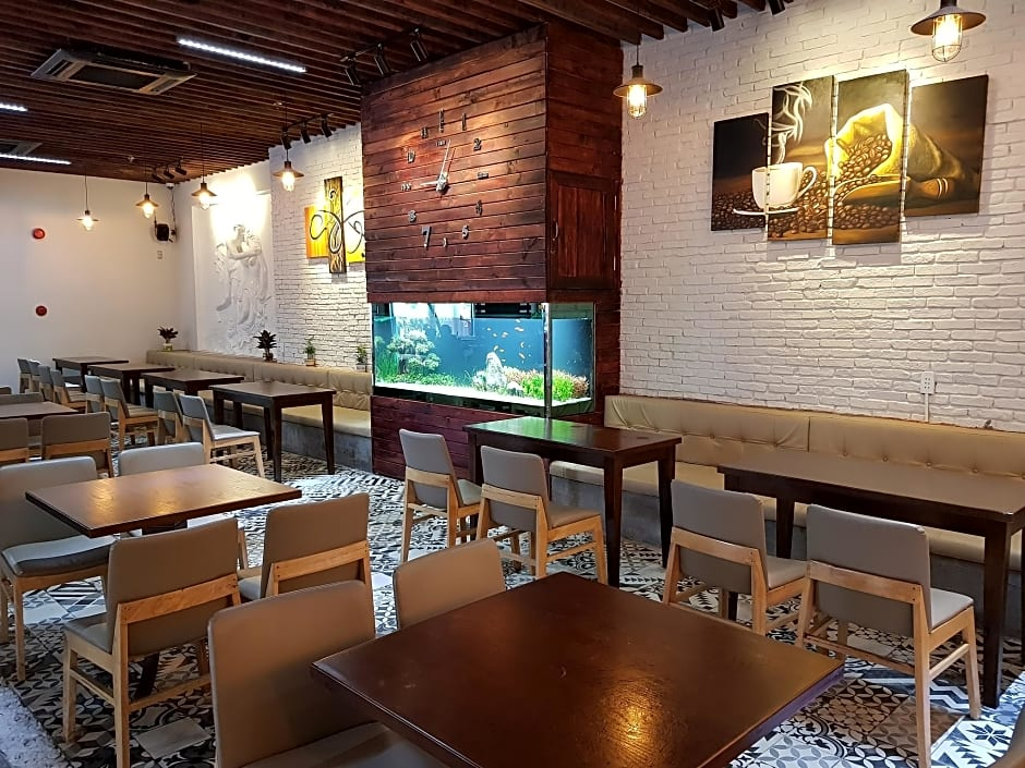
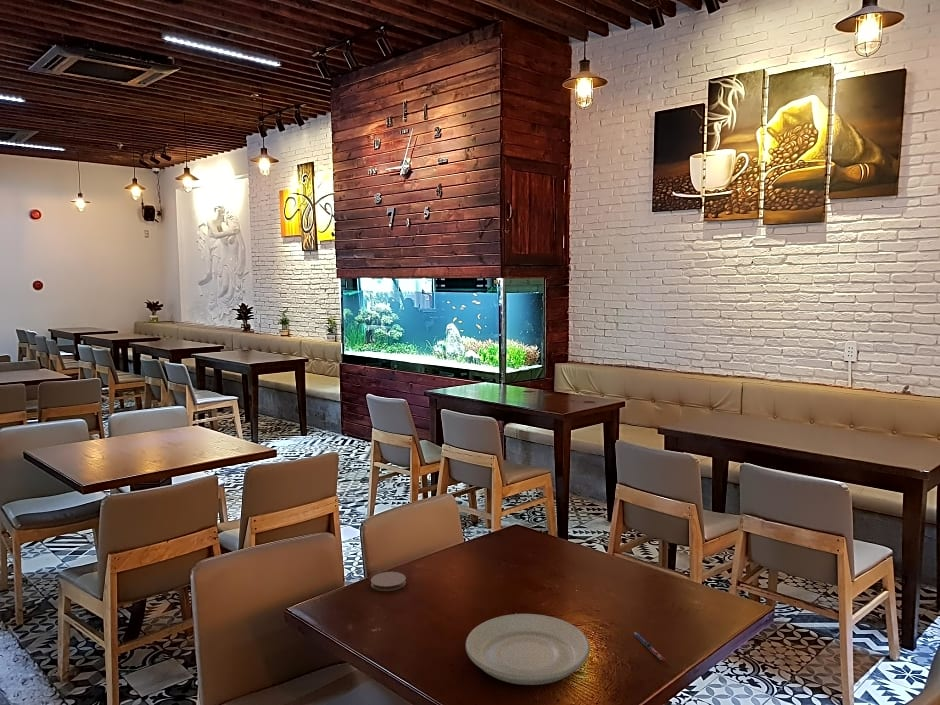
+ plate [465,613,591,686]
+ pen [633,631,666,662]
+ coaster [370,571,407,592]
